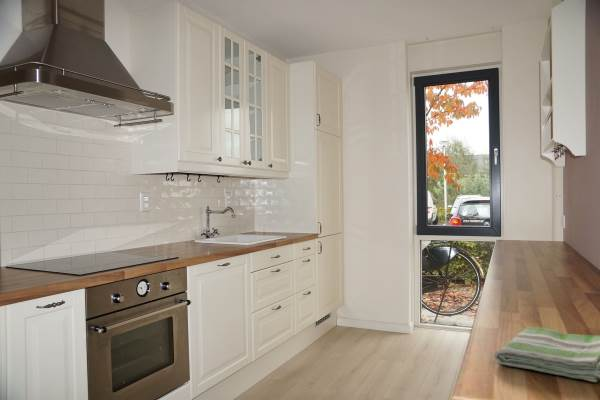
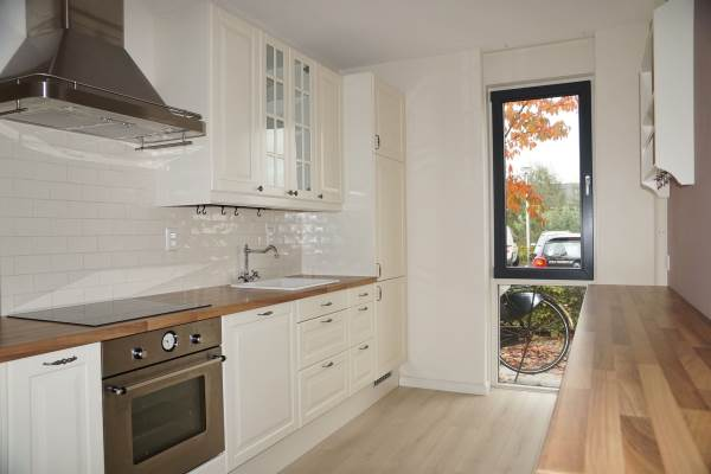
- dish towel [493,326,600,383]
